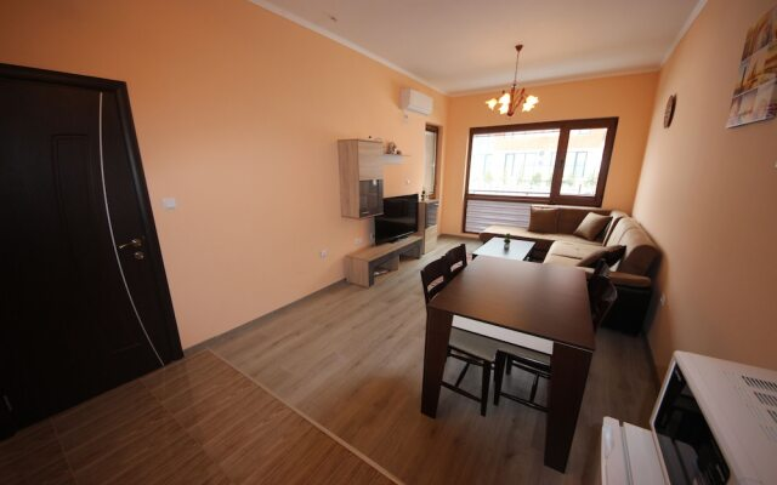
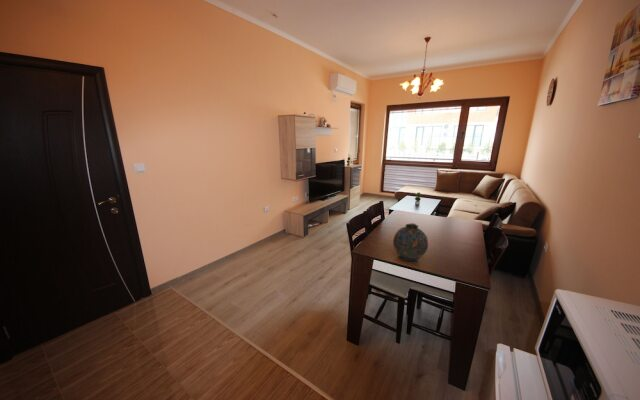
+ snuff bottle [392,222,429,262]
